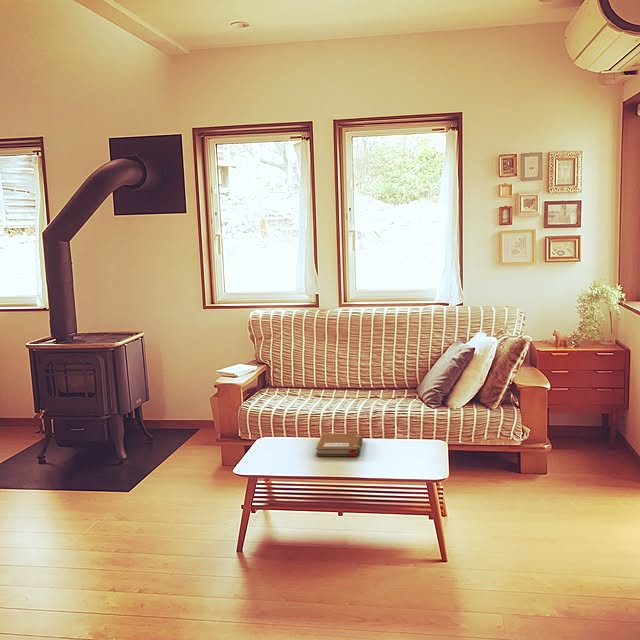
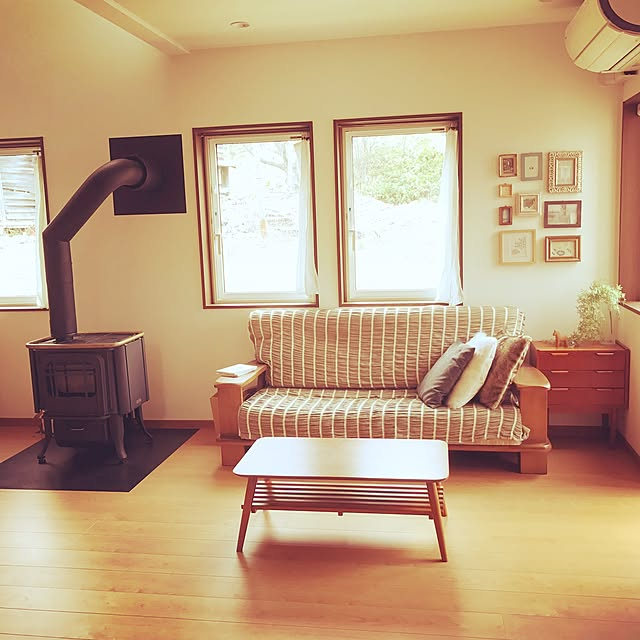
- notebook [315,433,364,457]
